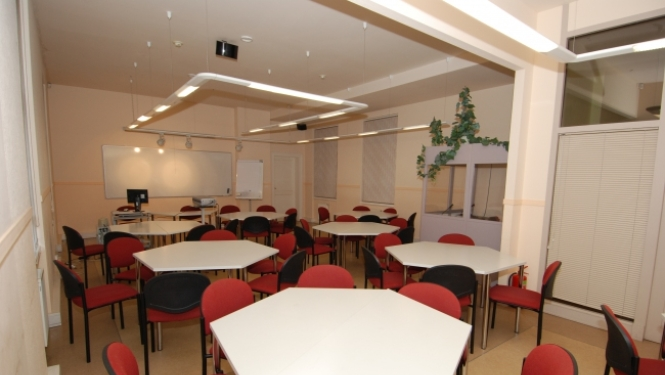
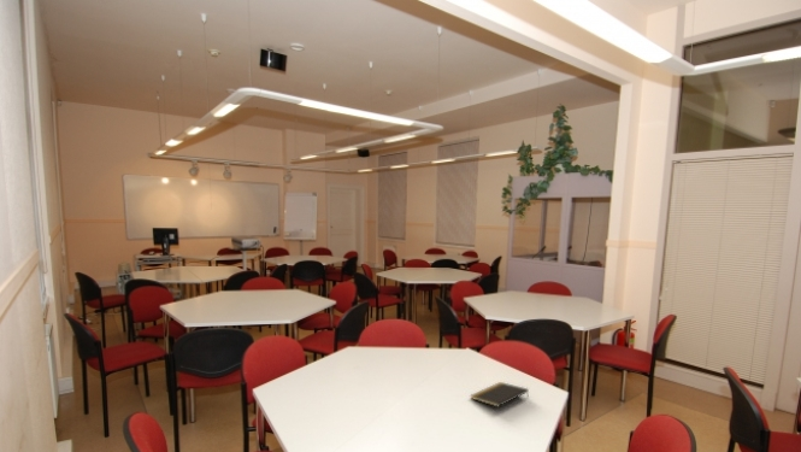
+ notepad [470,381,530,409]
